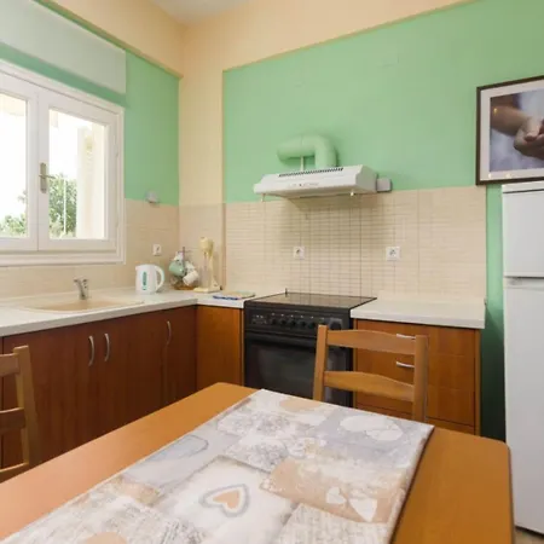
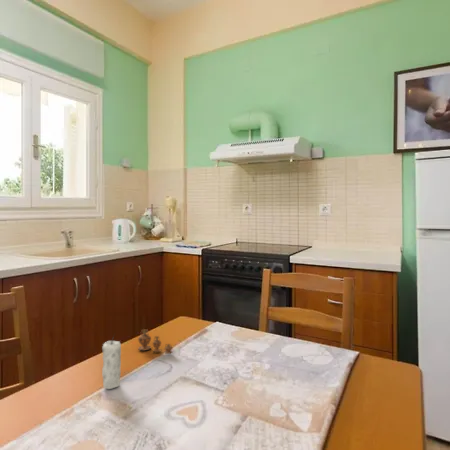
+ vase [137,328,174,355]
+ candle [101,333,122,390]
